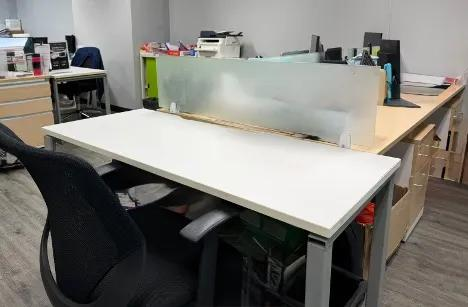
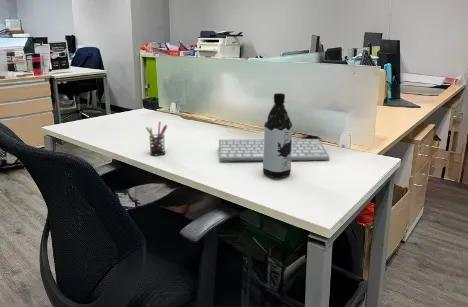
+ pen holder [145,121,168,156]
+ computer keyboard [218,138,331,162]
+ water bottle [262,92,293,179]
